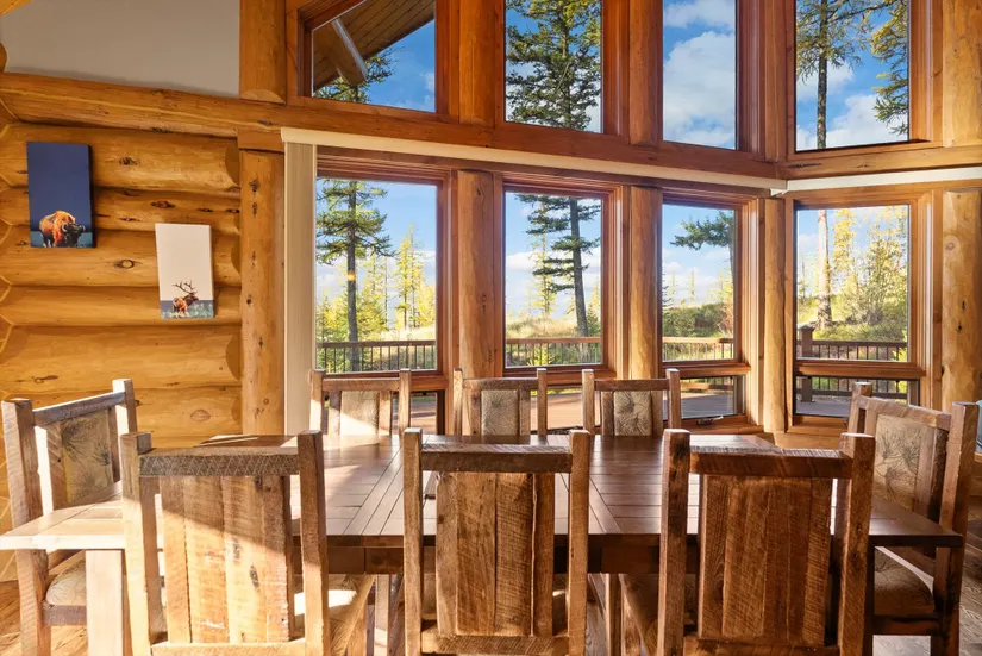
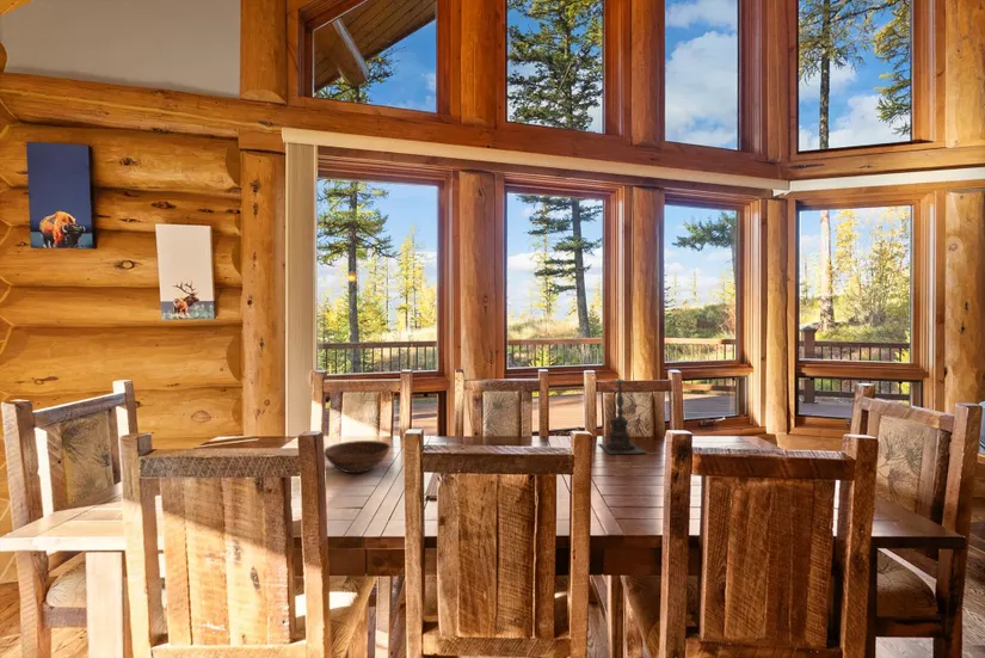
+ candle holder [597,368,647,455]
+ bowl [324,439,392,474]
